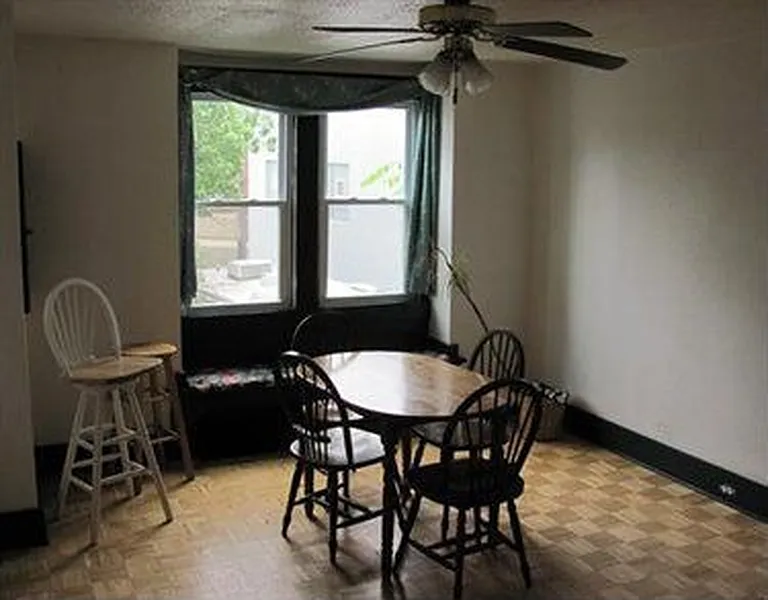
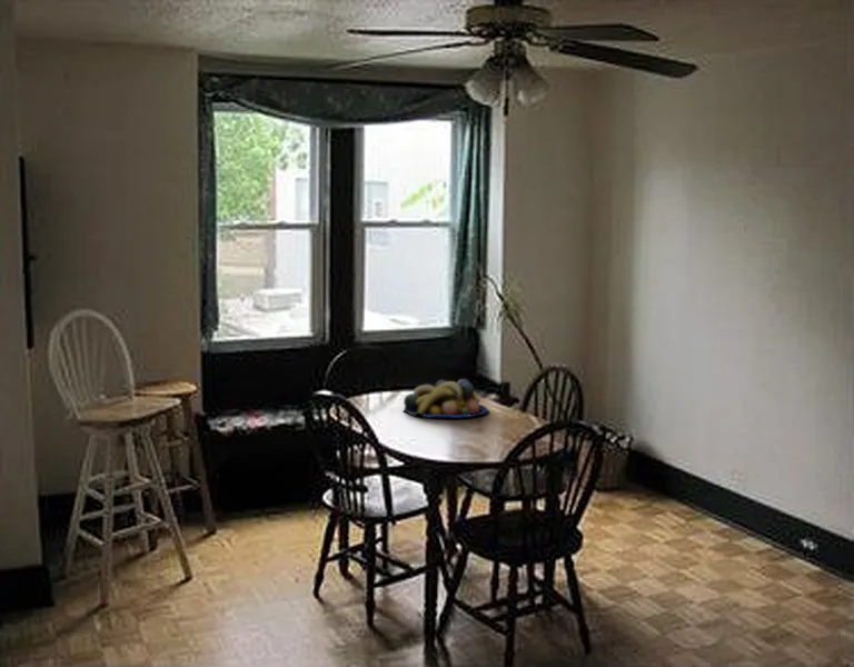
+ fruit bowl [401,378,489,419]
